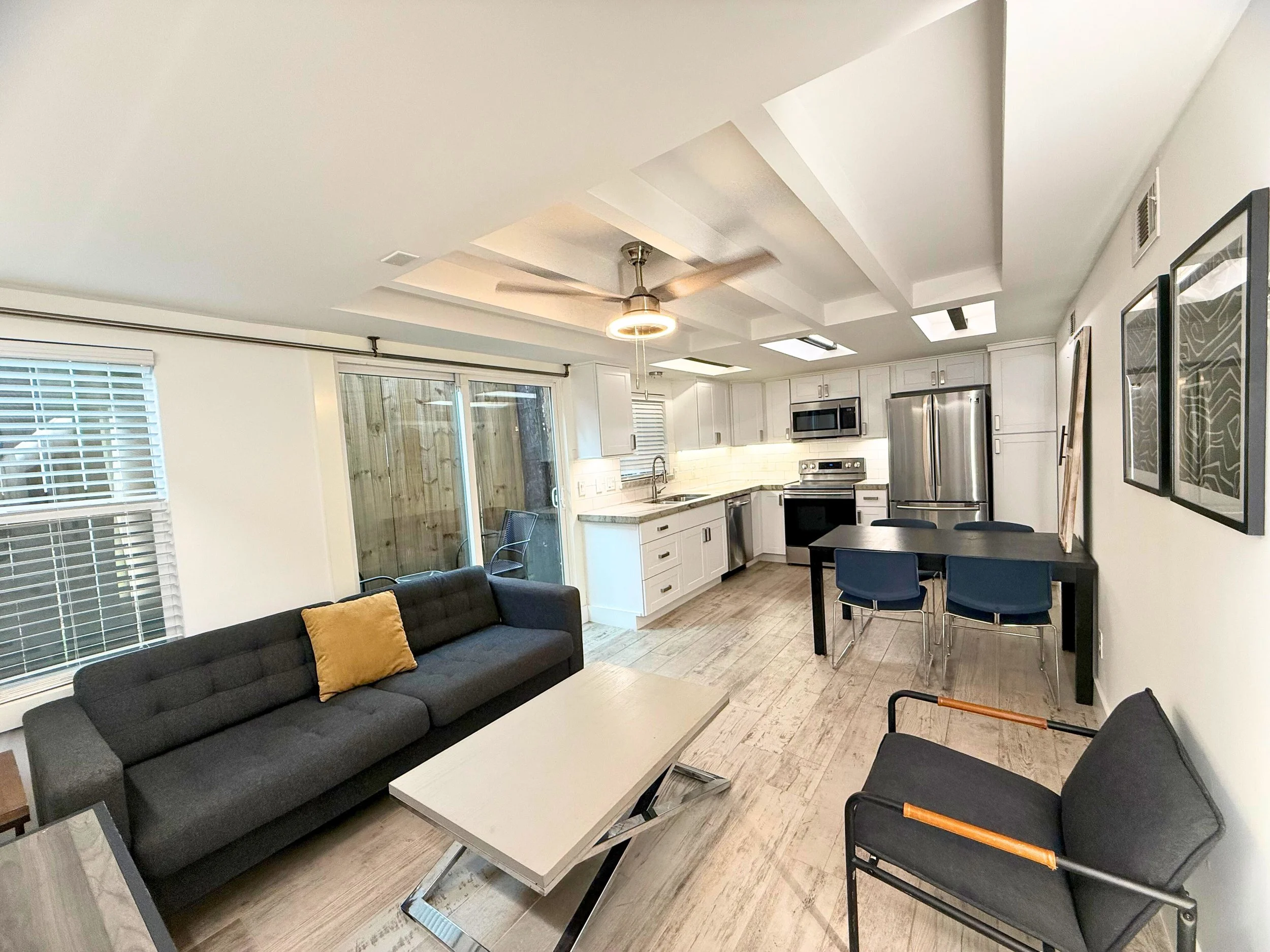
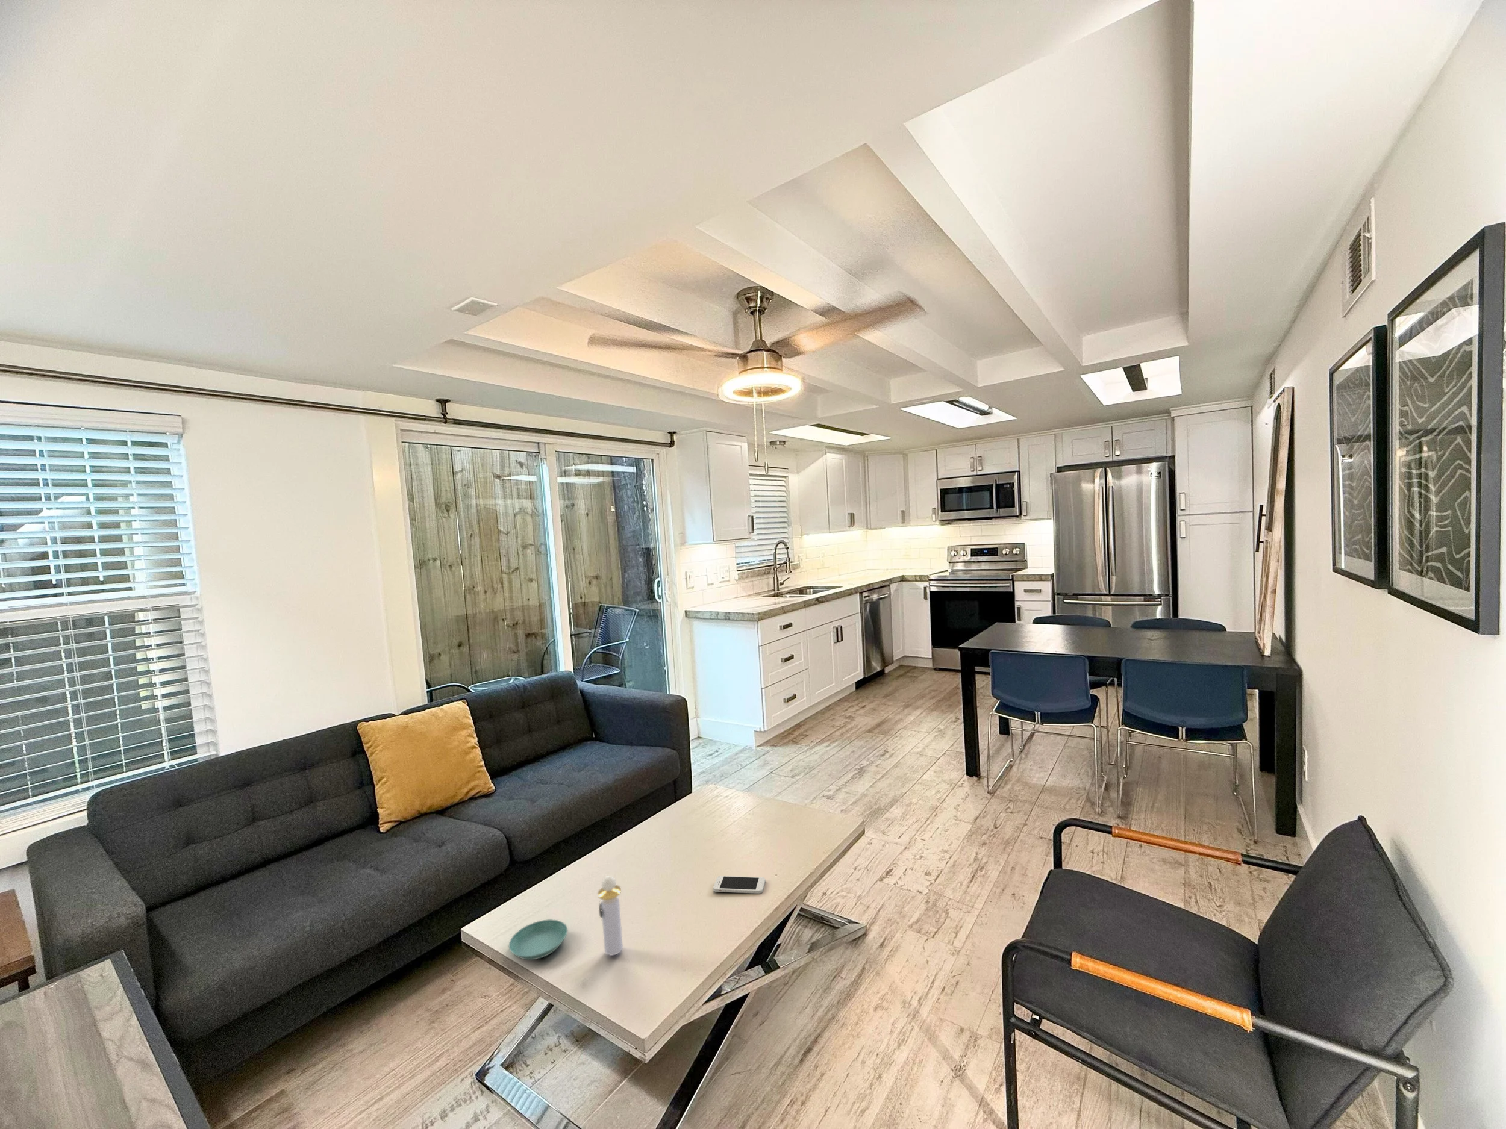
+ perfume bottle [596,875,624,956]
+ smartphone [713,875,766,894]
+ saucer [509,919,568,961]
